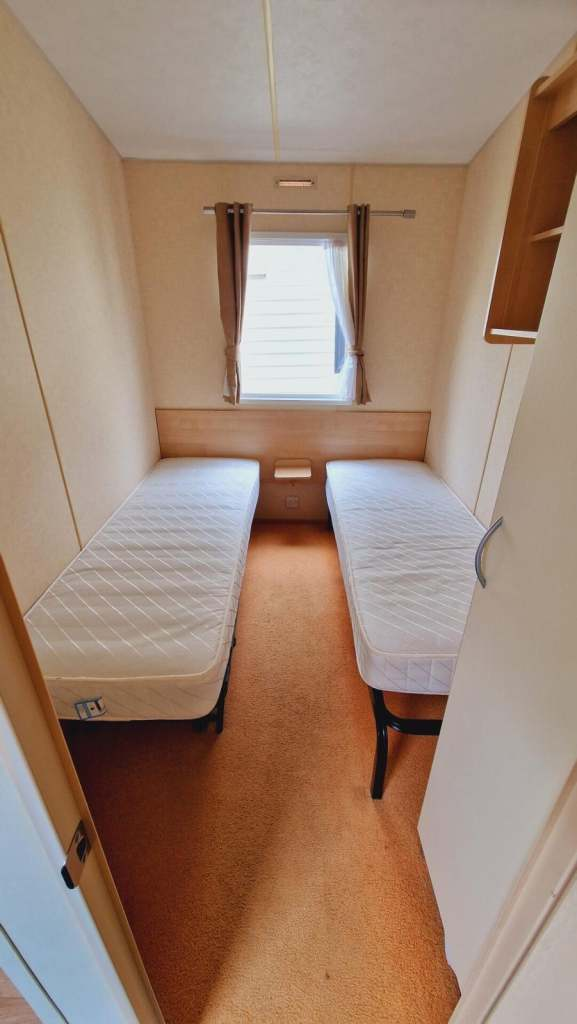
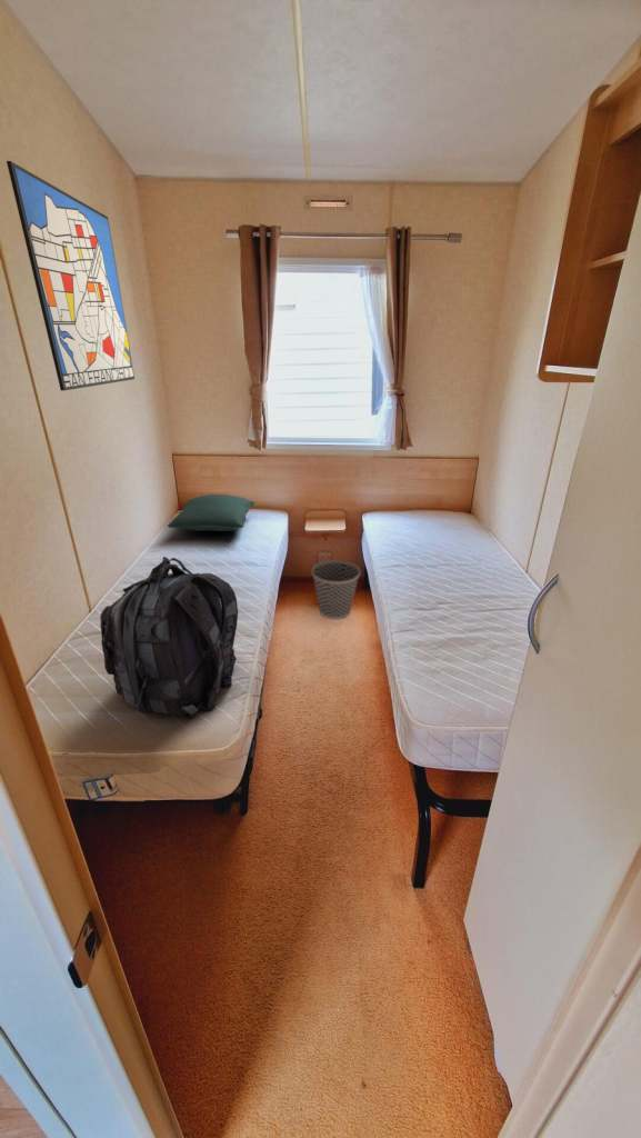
+ pillow [167,493,256,532]
+ wall art [6,160,136,391]
+ backpack [99,556,239,720]
+ wastebasket [311,559,361,621]
